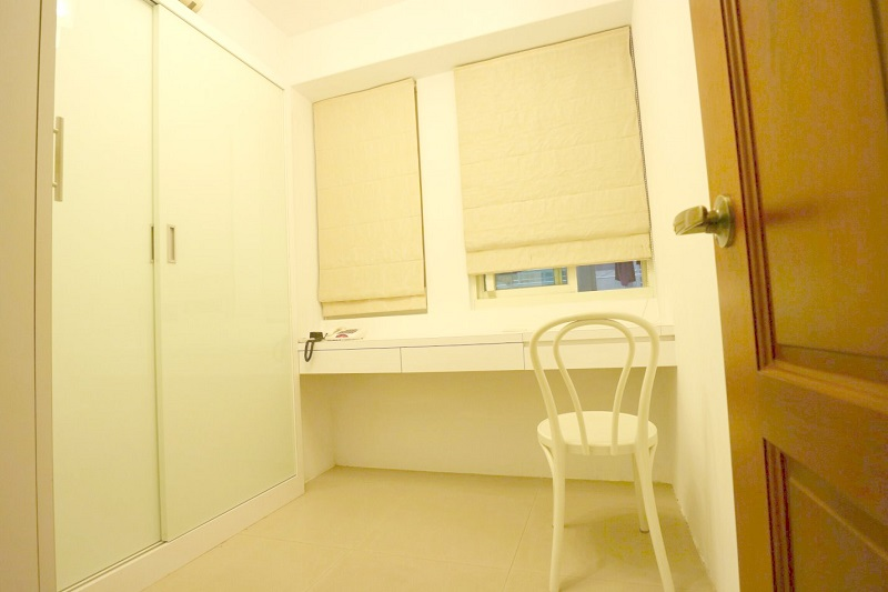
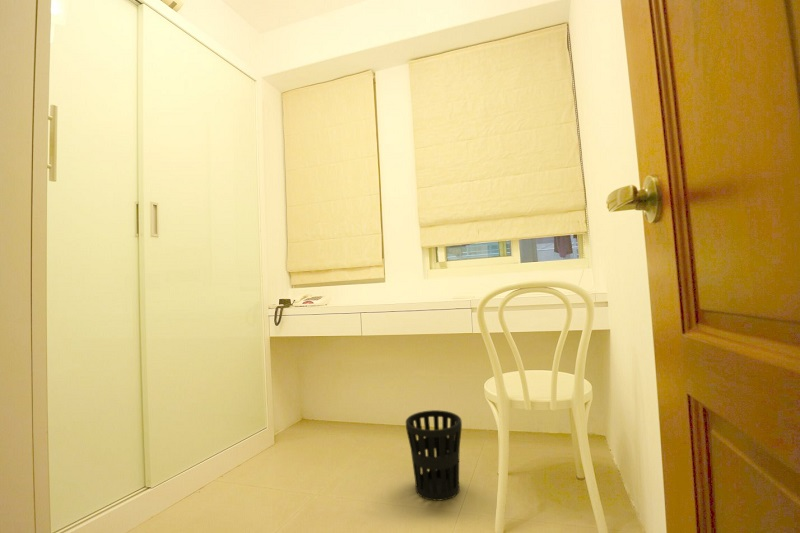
+ wastebasket [405,409,463,502]
